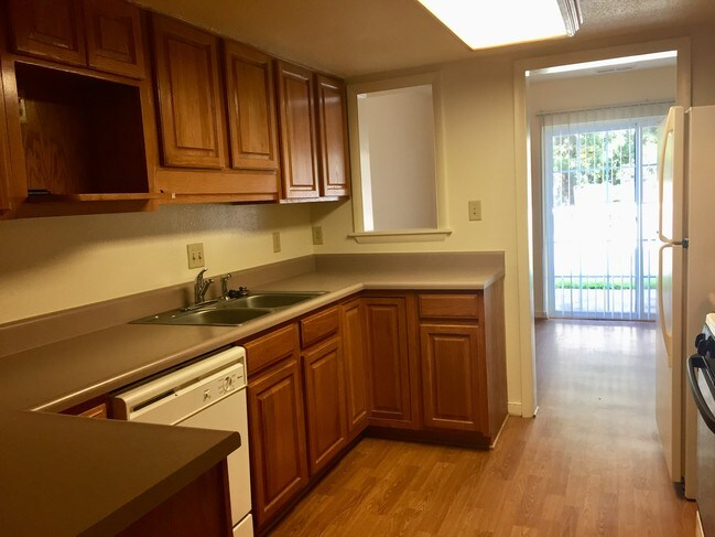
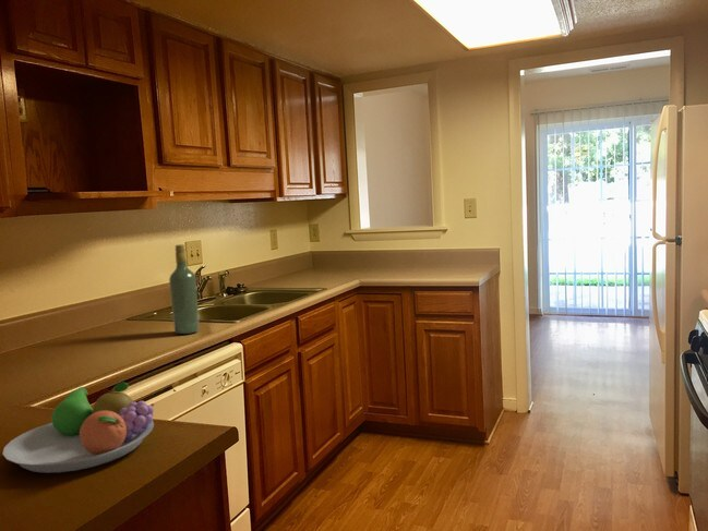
+ fruit bowl [2,382,155,474]
+ wine bottle [168,243,201,335]
